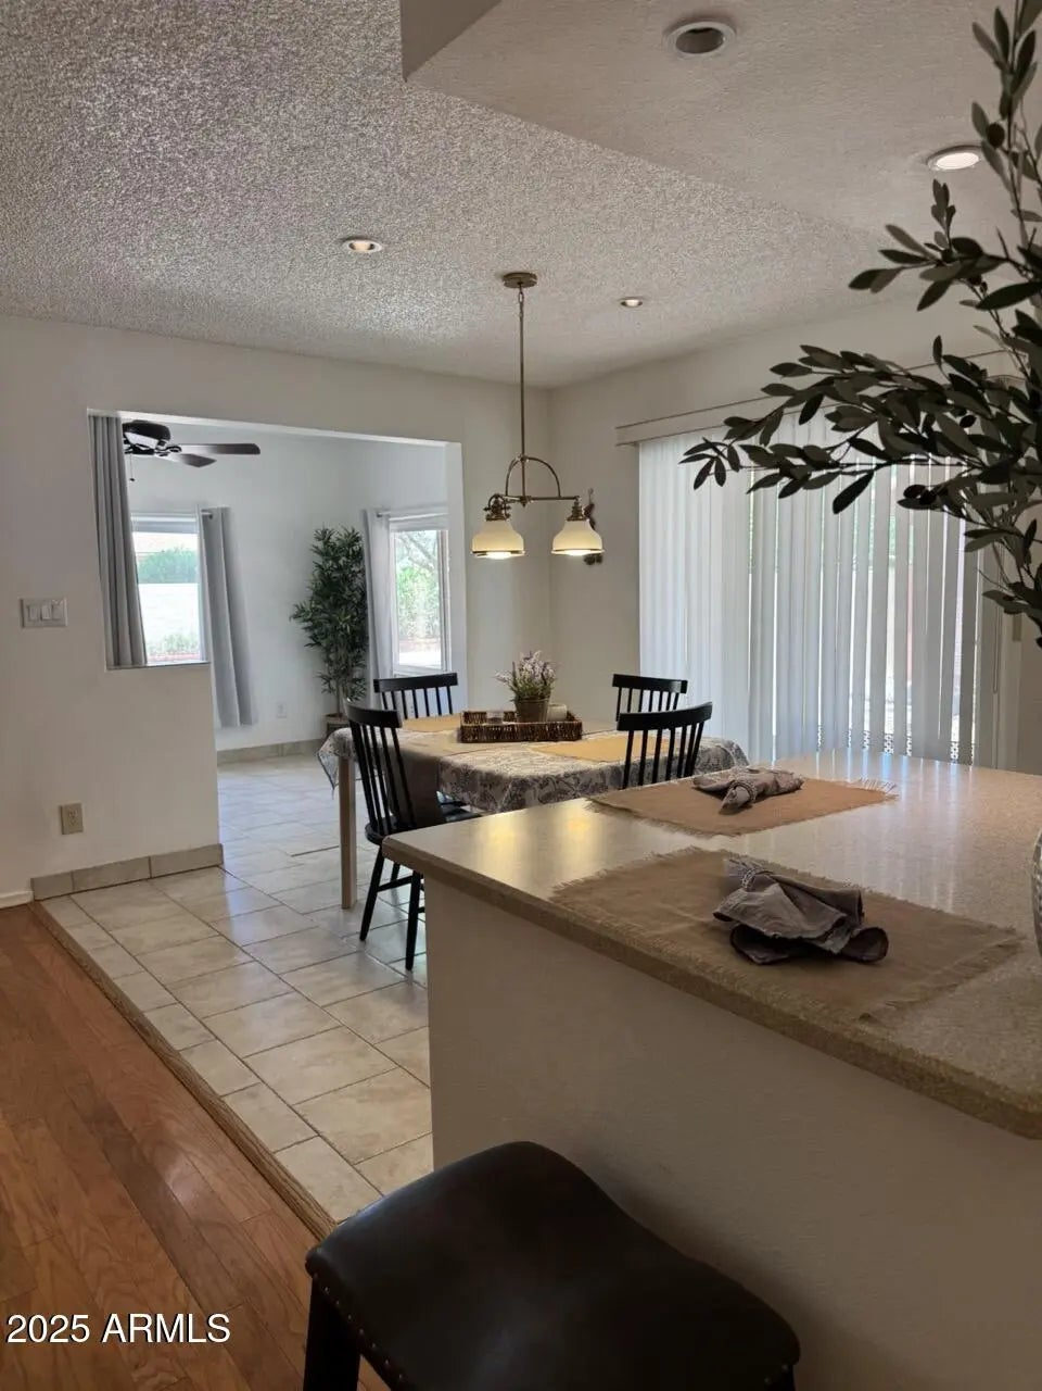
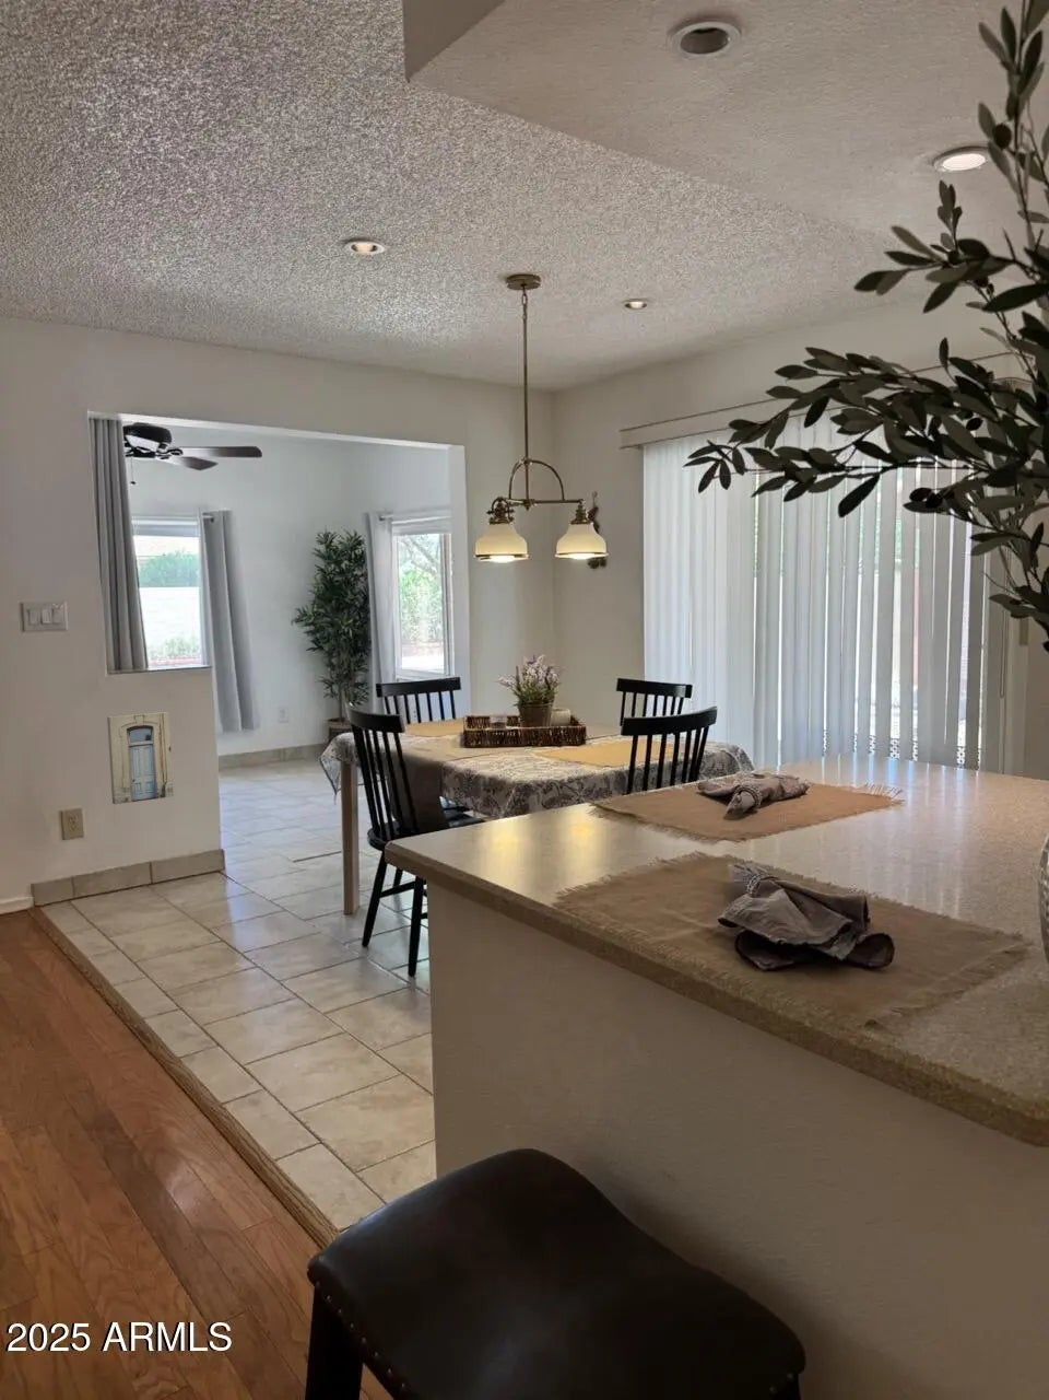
+ wall art [106,711,175,805]
